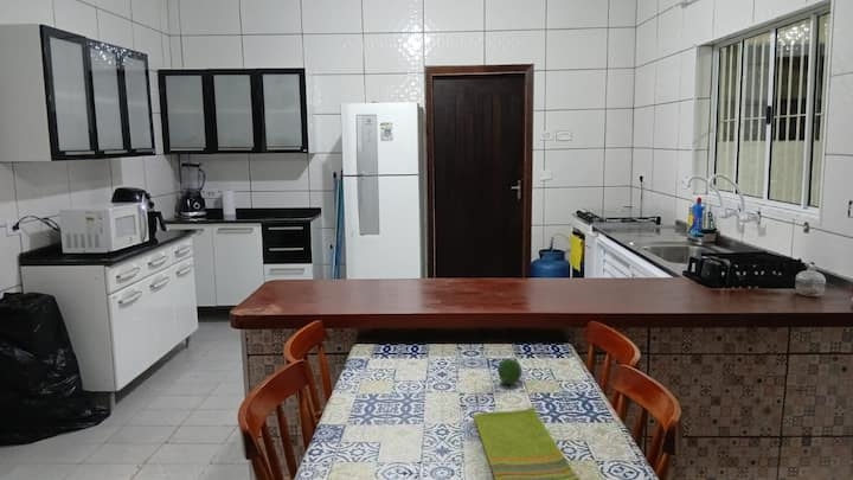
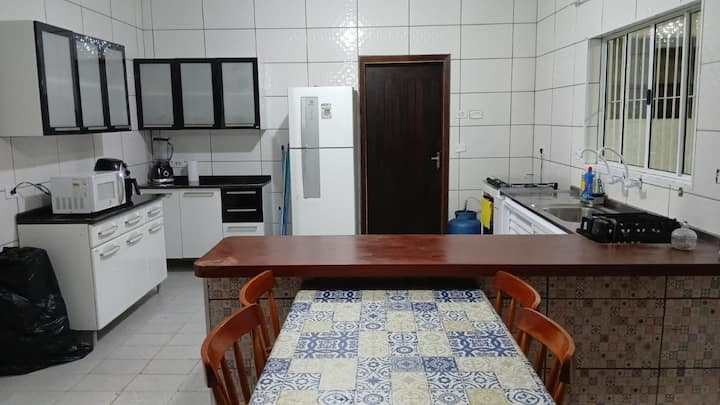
- dish towel [473,405,581,480]
- fruit [496,358,522,385]
